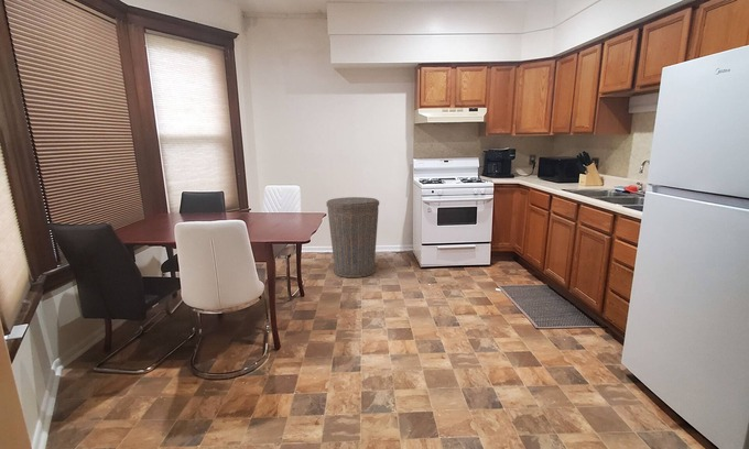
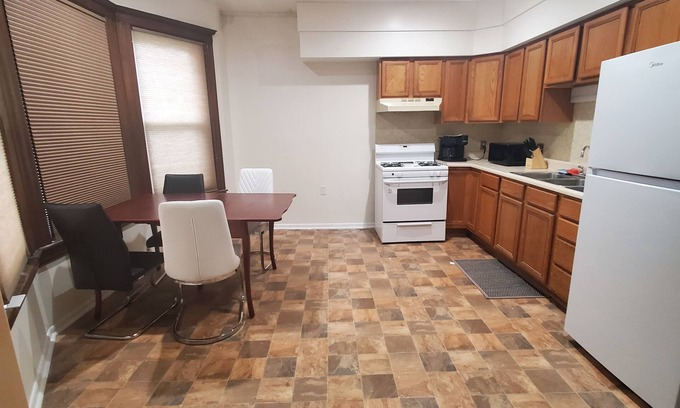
- trash can [325,196,380,278]
